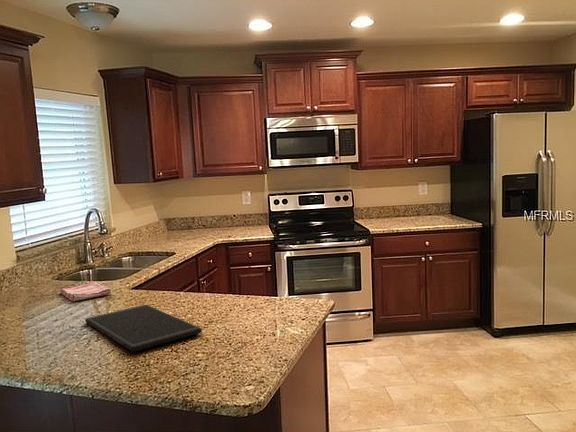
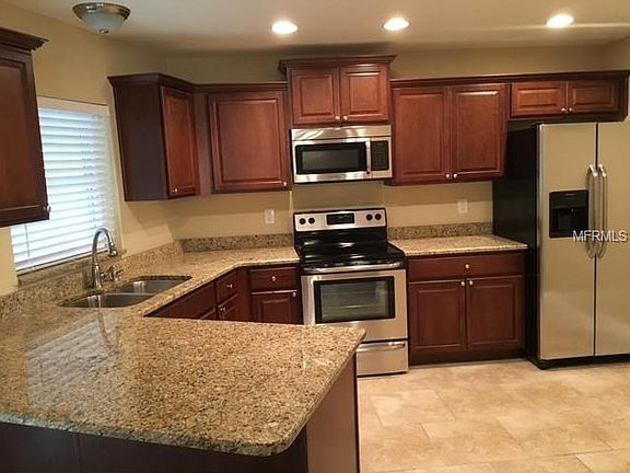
- dish towel [59,281,112,302]
- cutting board [84,304,203,353]
